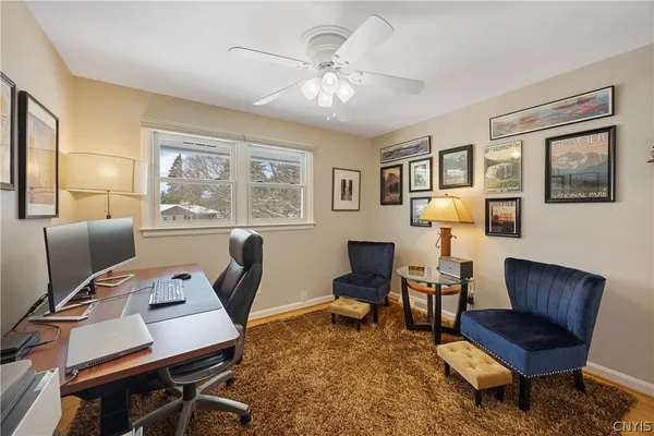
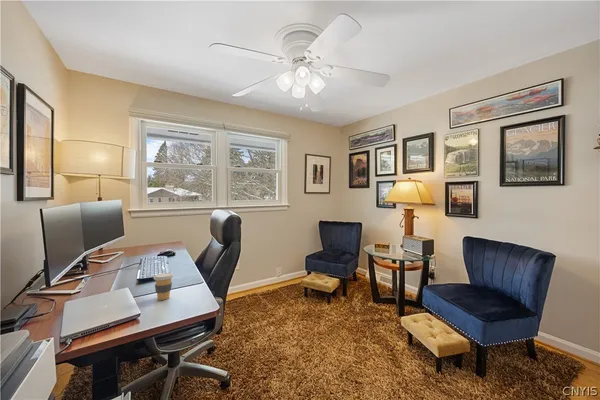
+ coffee cup [153,272,174,301]
